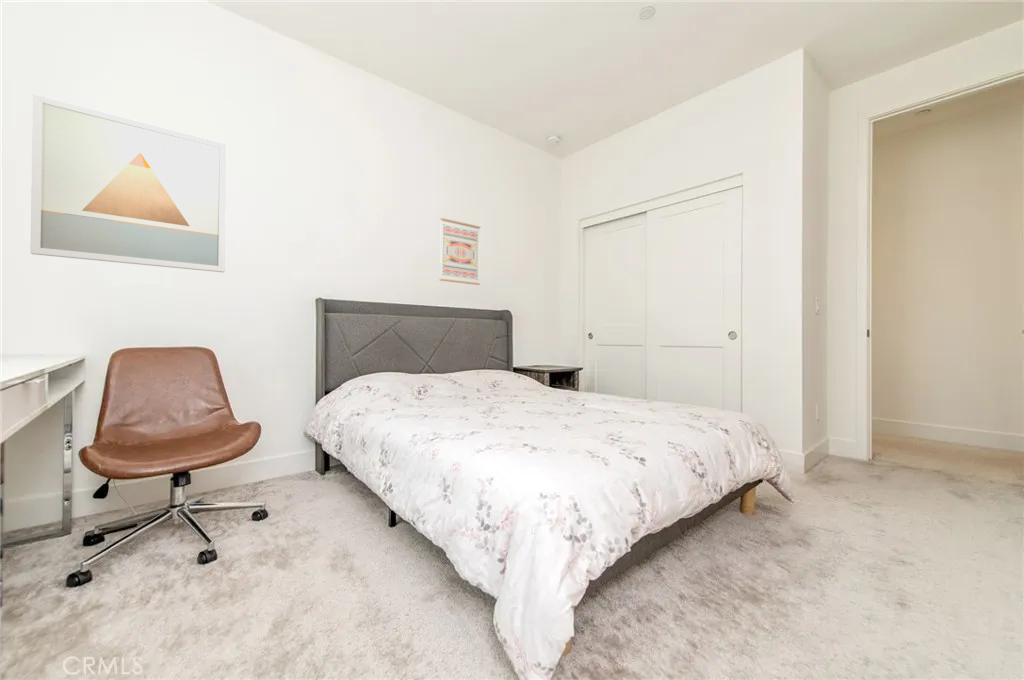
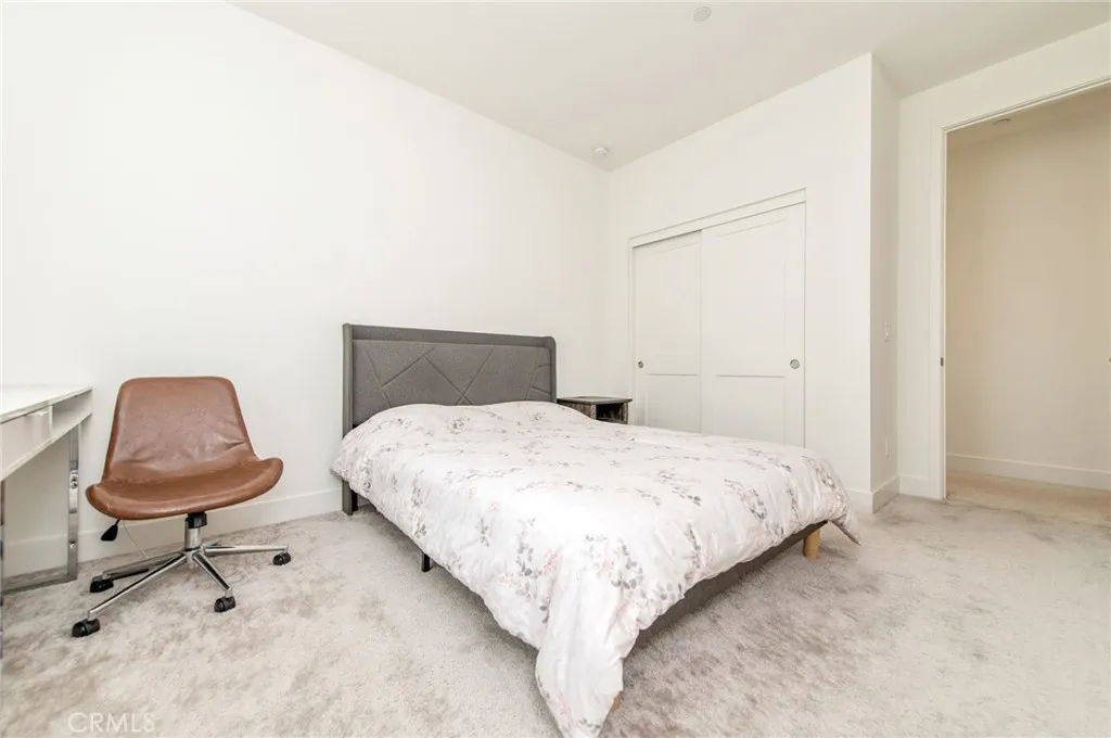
- wall art [29,93,227,273]
- wall art [439,217,481,286]
